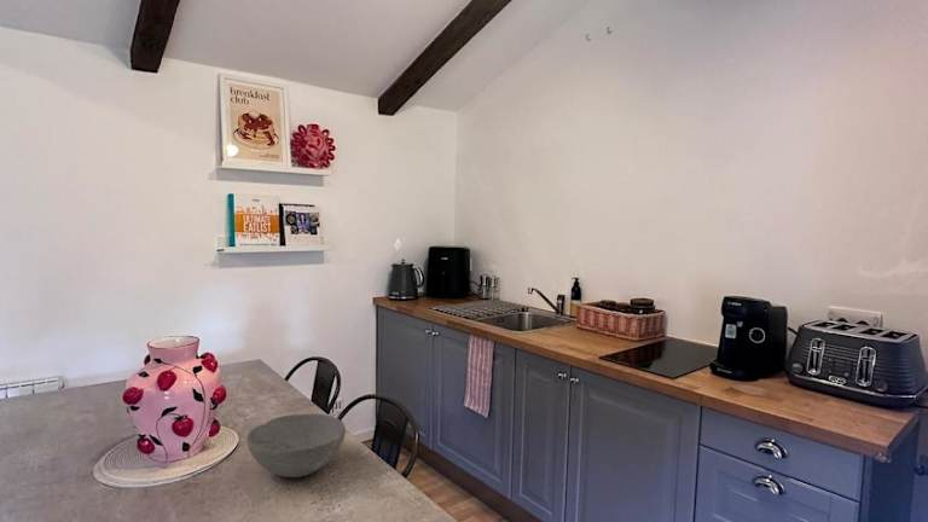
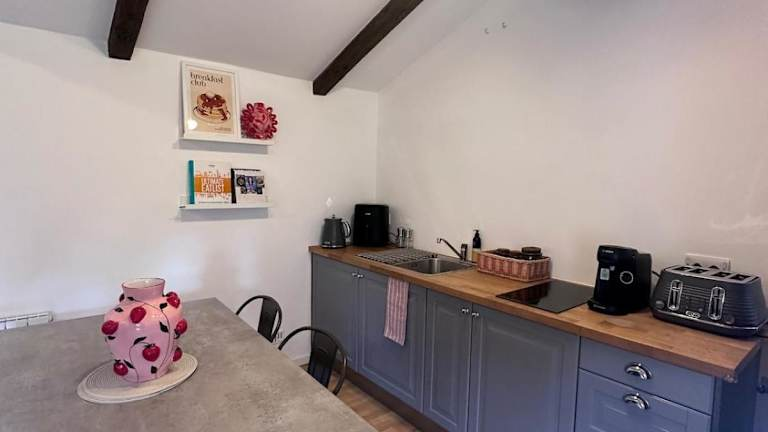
- bowl [245,413,347,478]
